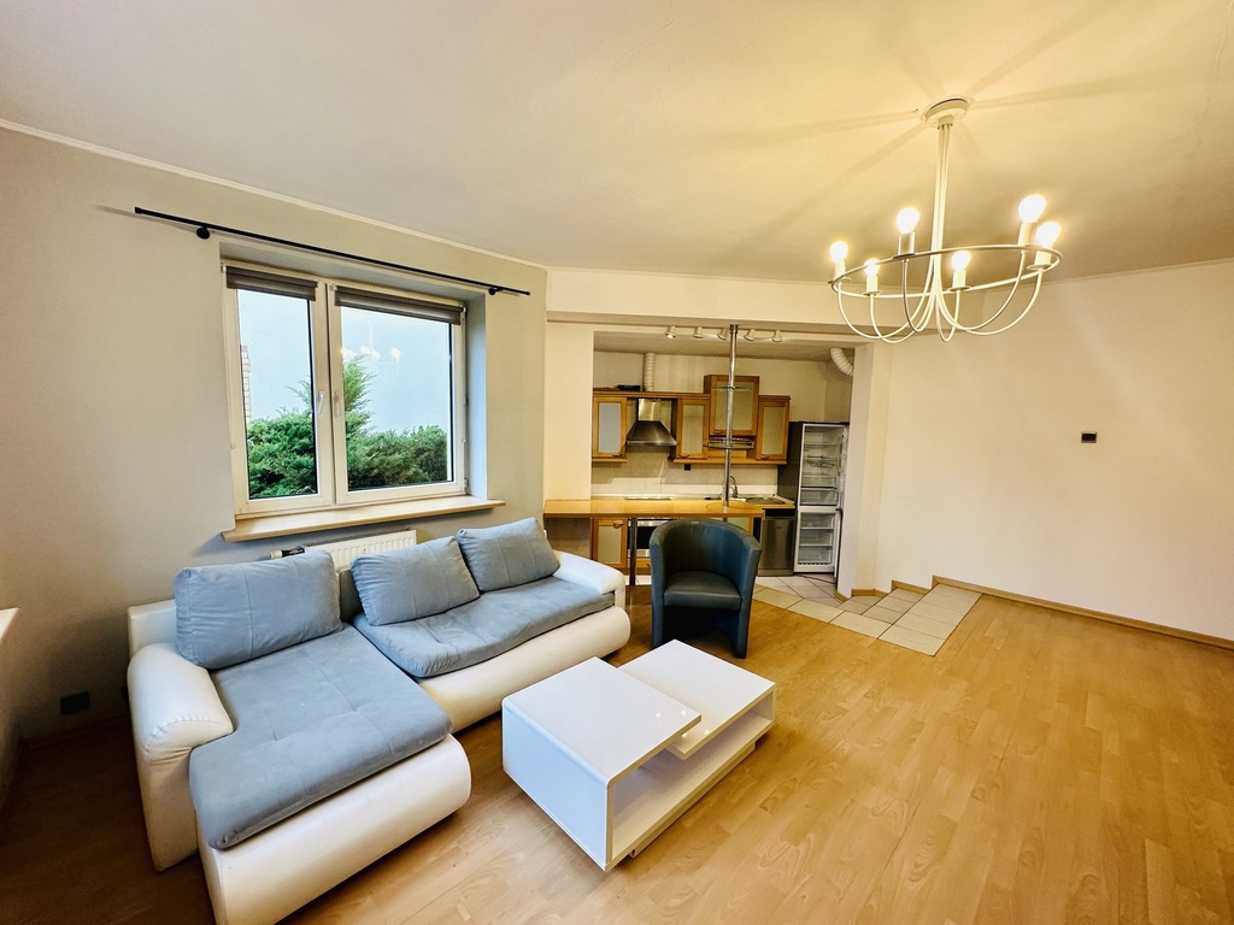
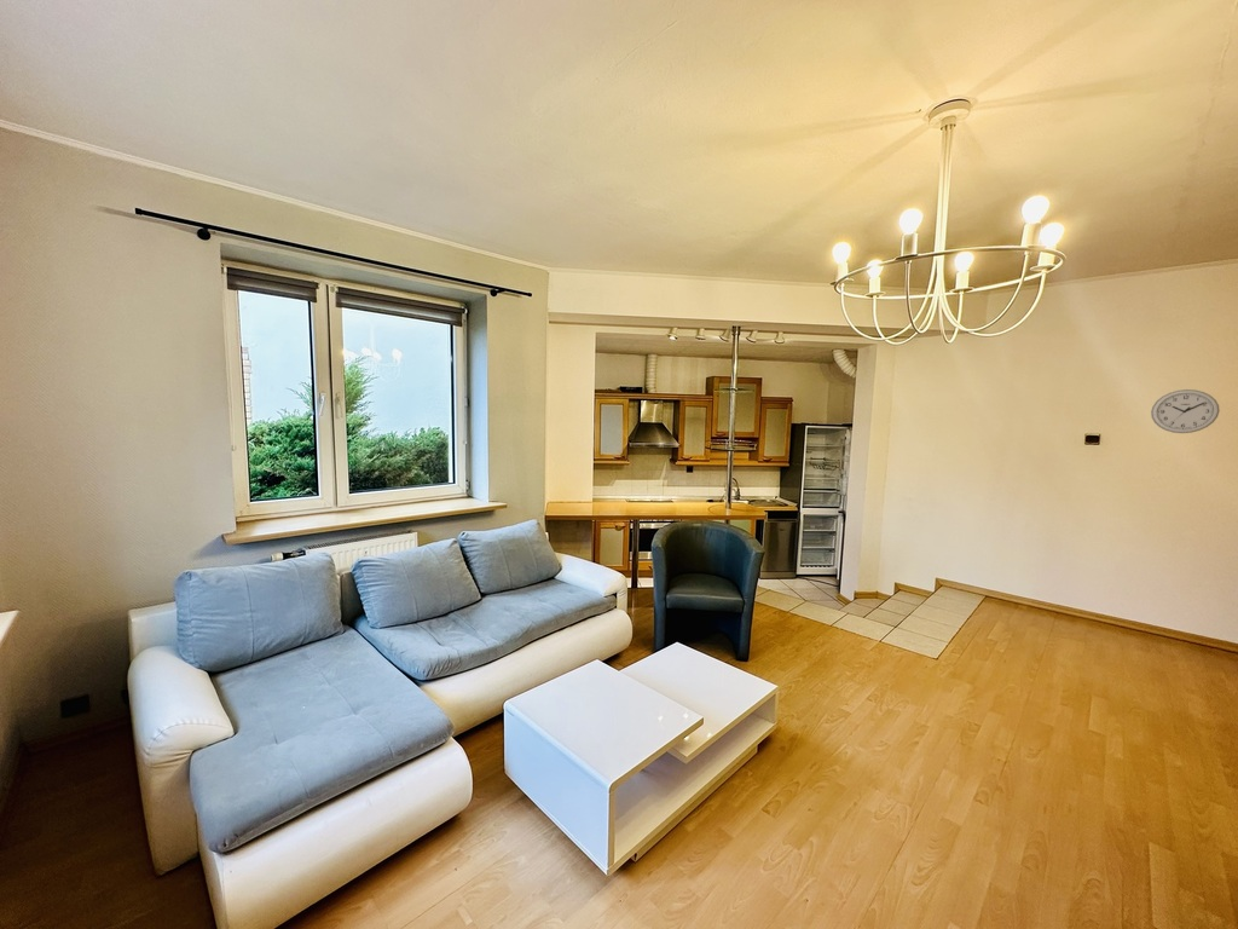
+ wall clock [1150,388,1221,434]
